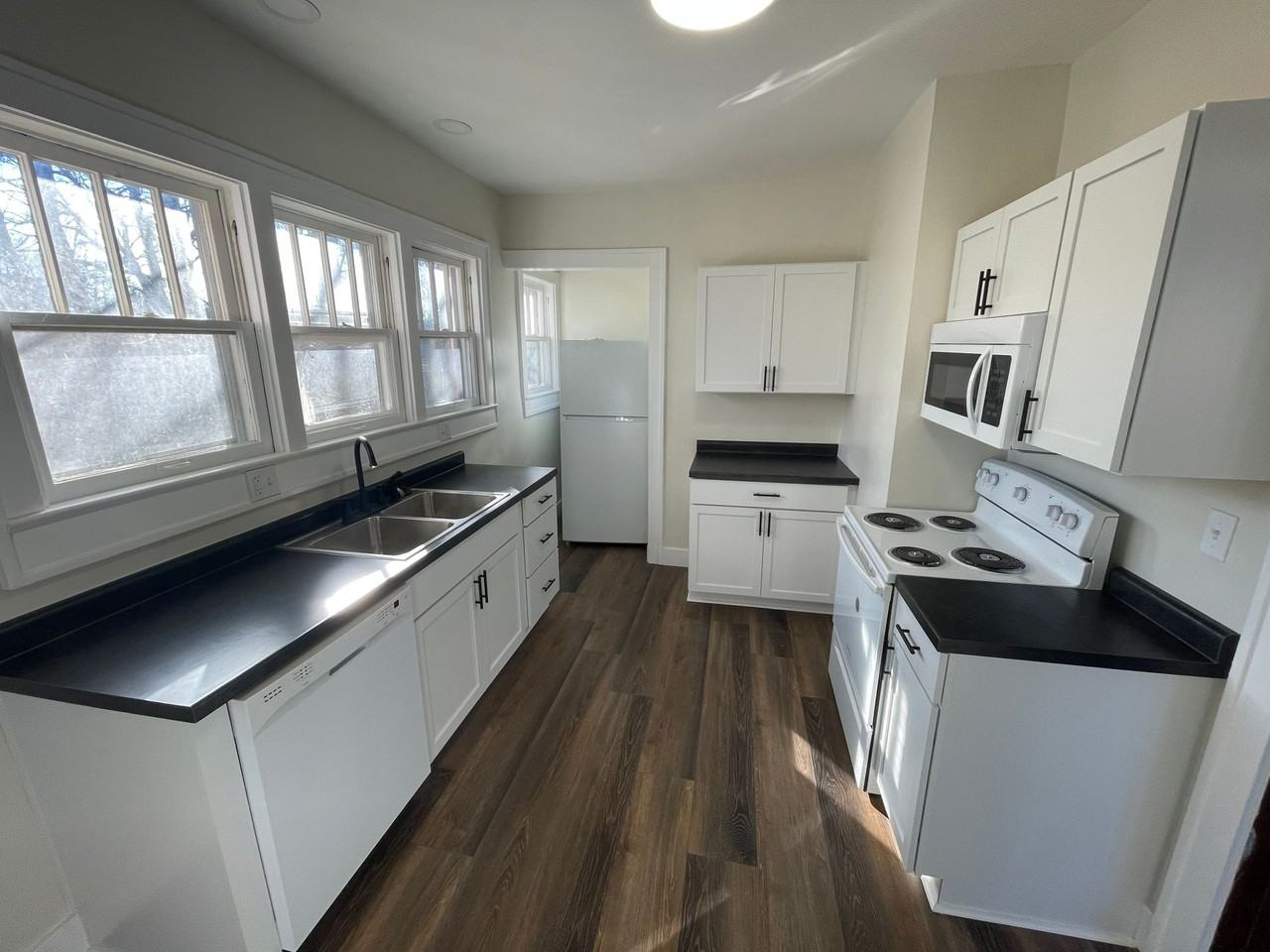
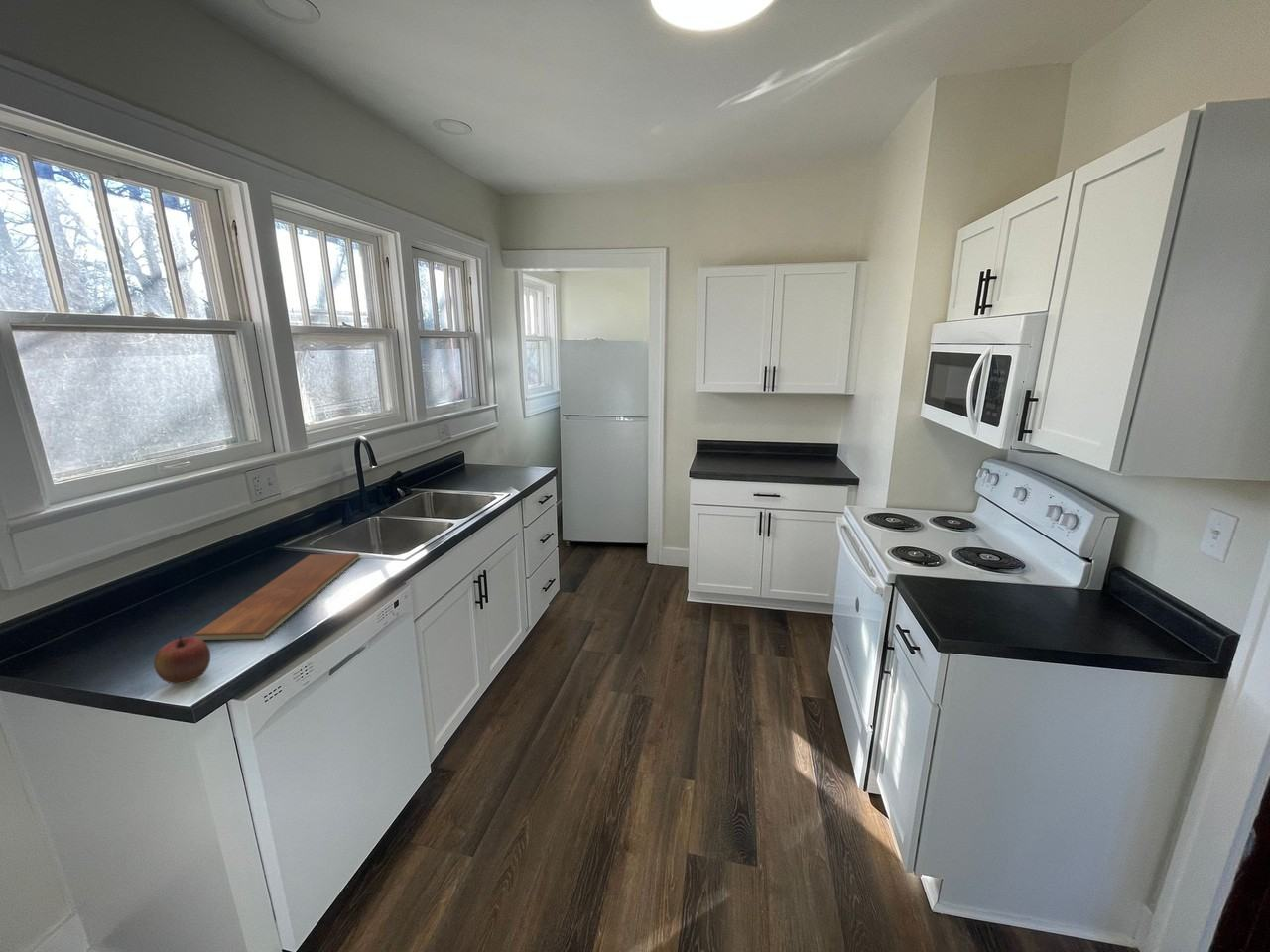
+ apple [153,635,211,685]
+ chopping board [193,552,362,641]
